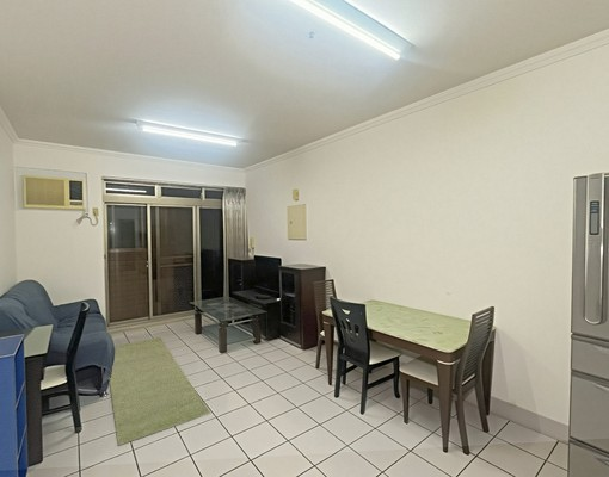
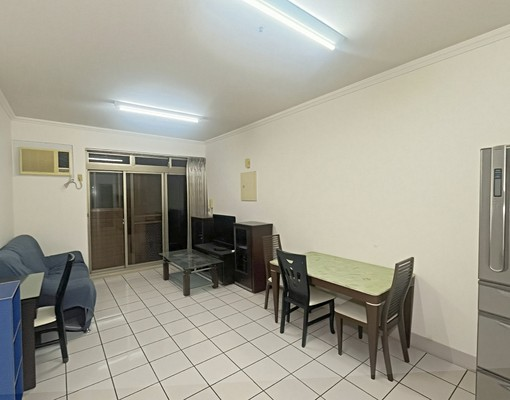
- rug [109,336,211,447]
